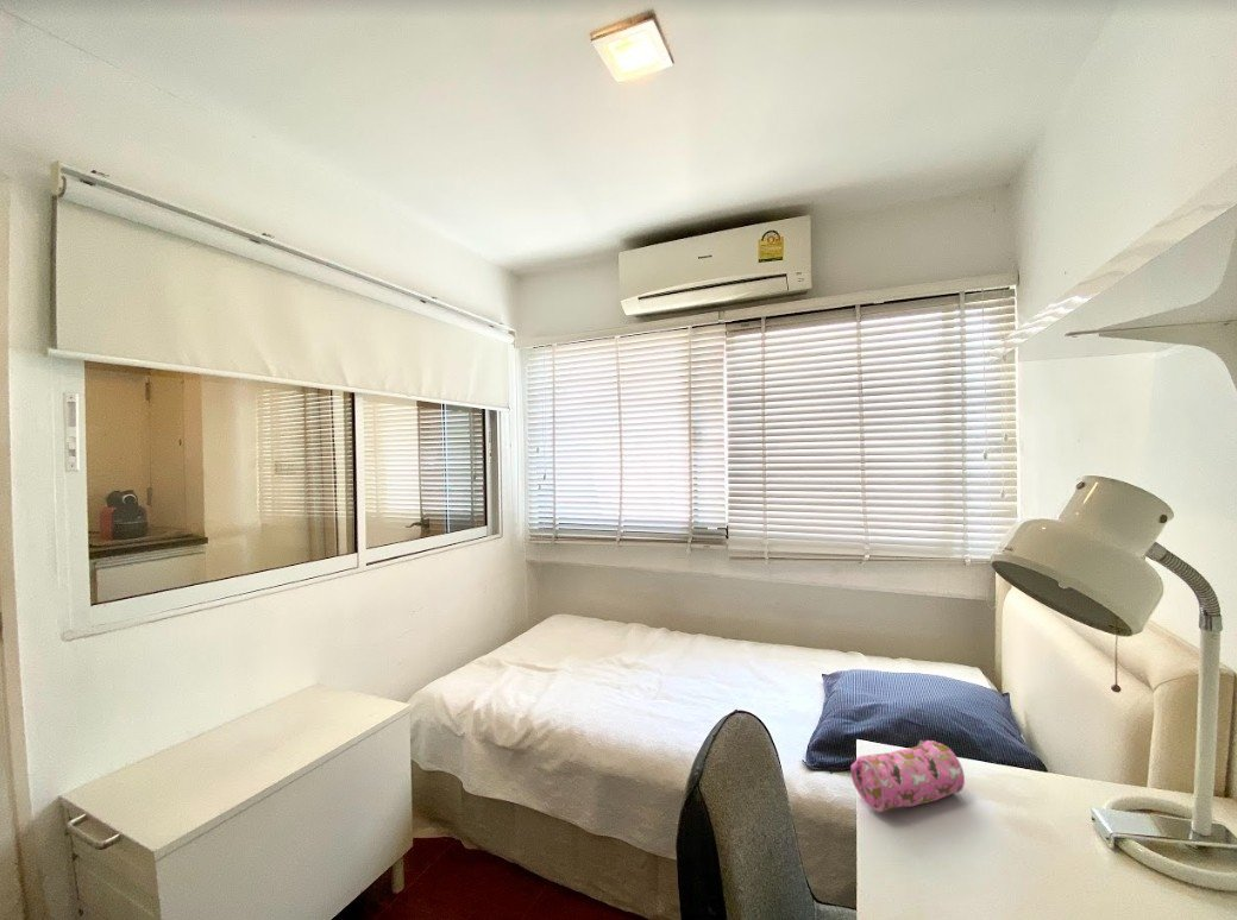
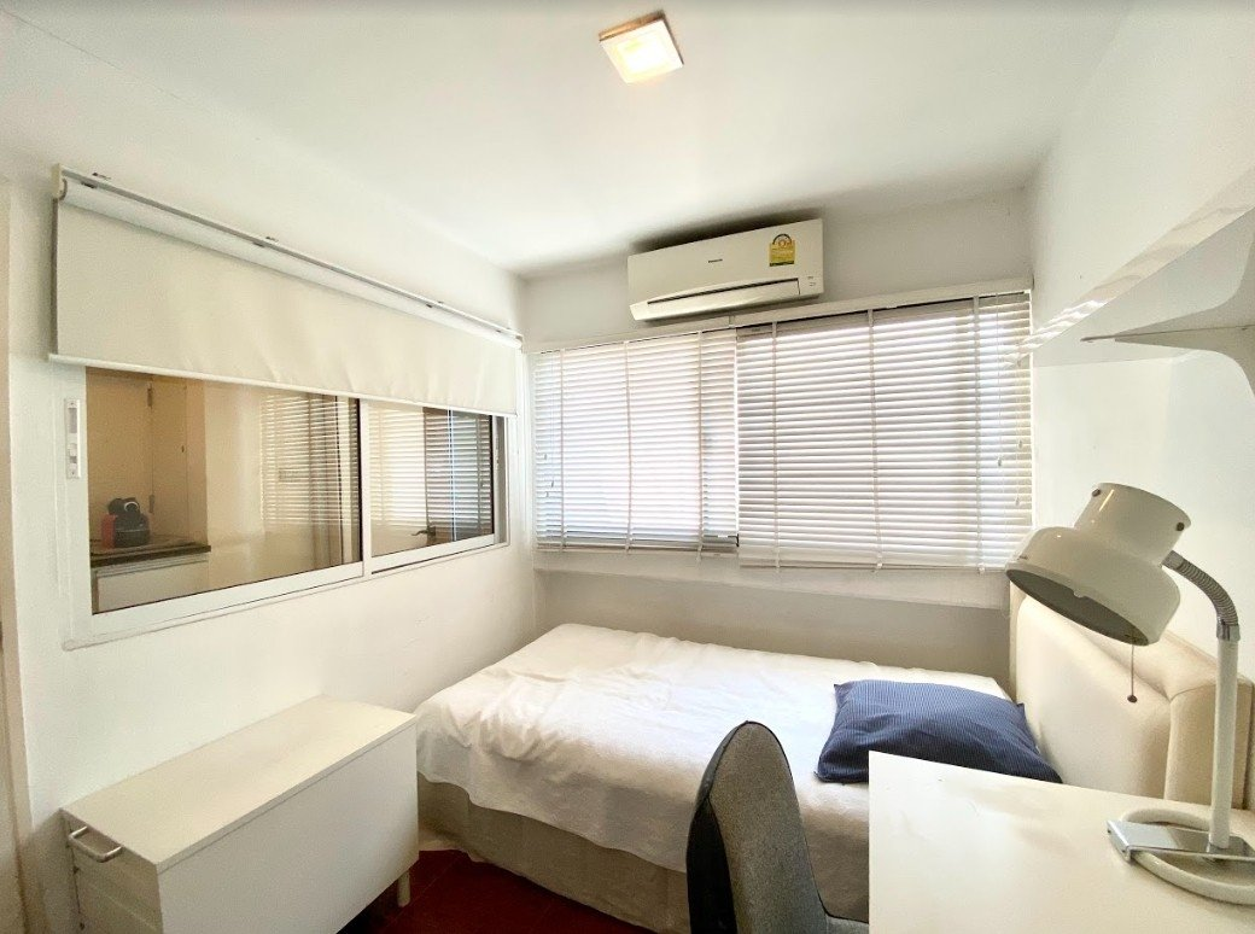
- pencil case [850,739,966,813]
